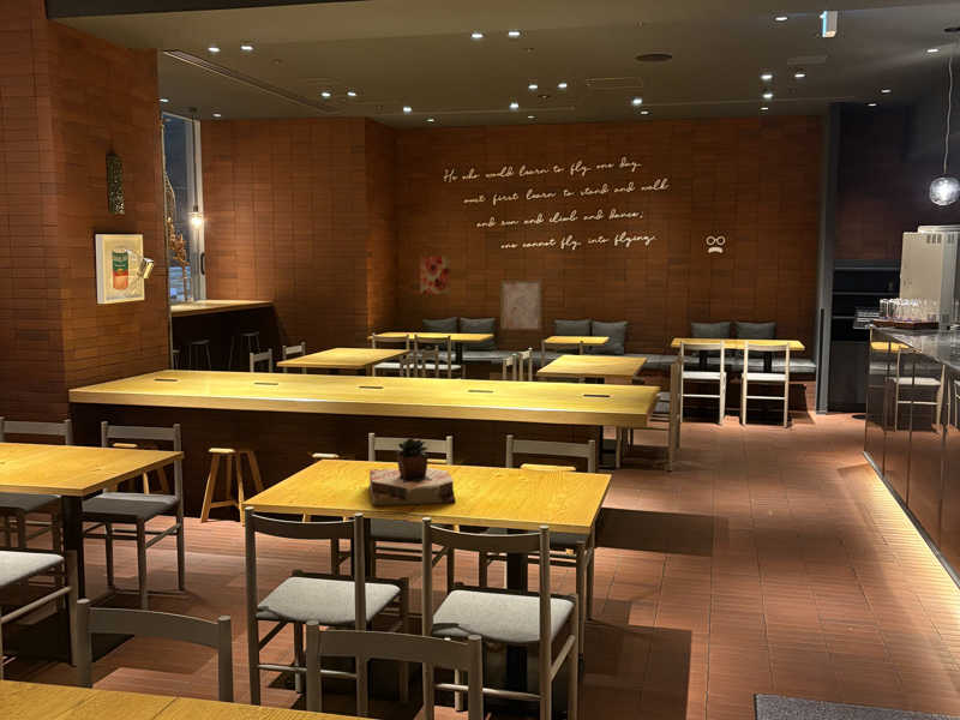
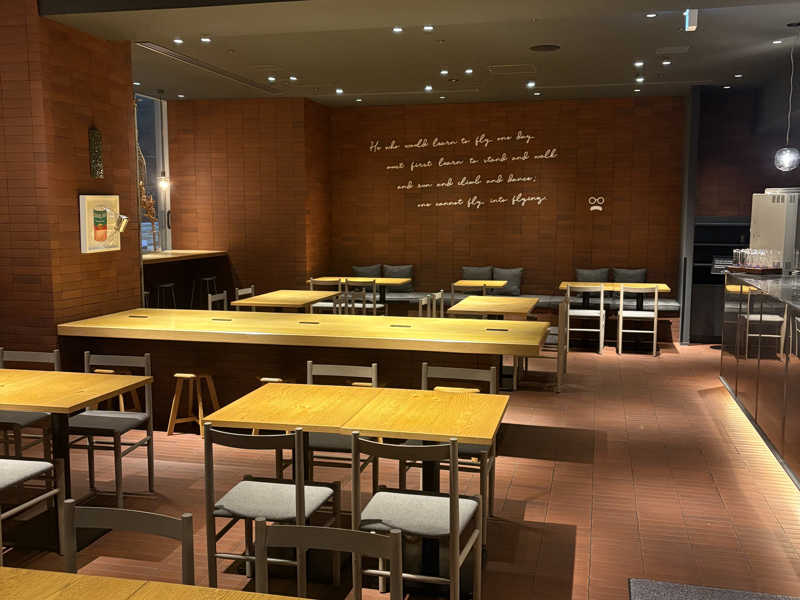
- wall art [419,256,450,295]
- wall art [499,280,542,331]
- succulent plant [368,437,457,506]
